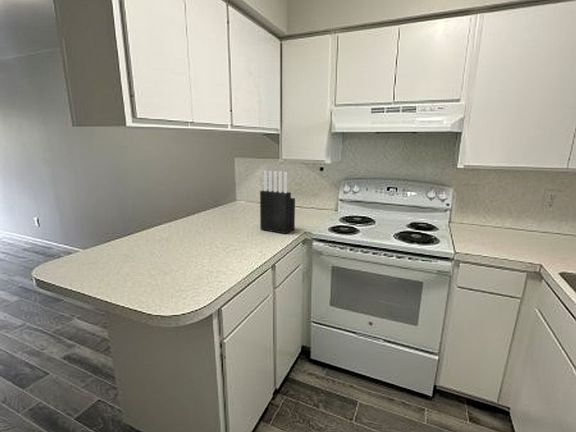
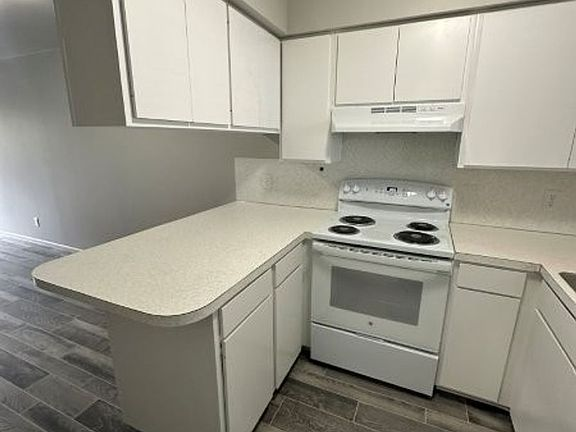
- knife block [259,170,296,235]
